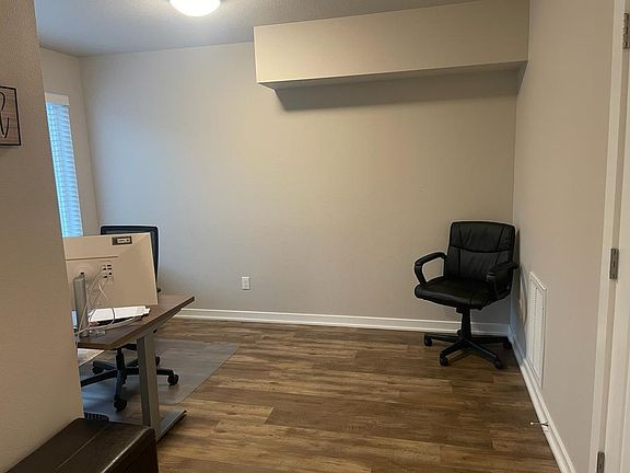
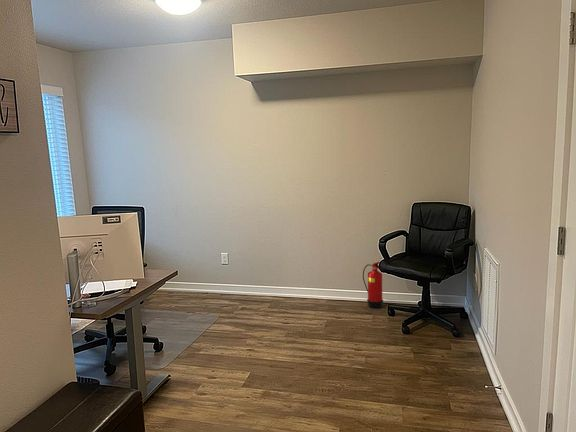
+ fire extinguisher [362,261,384,309]
